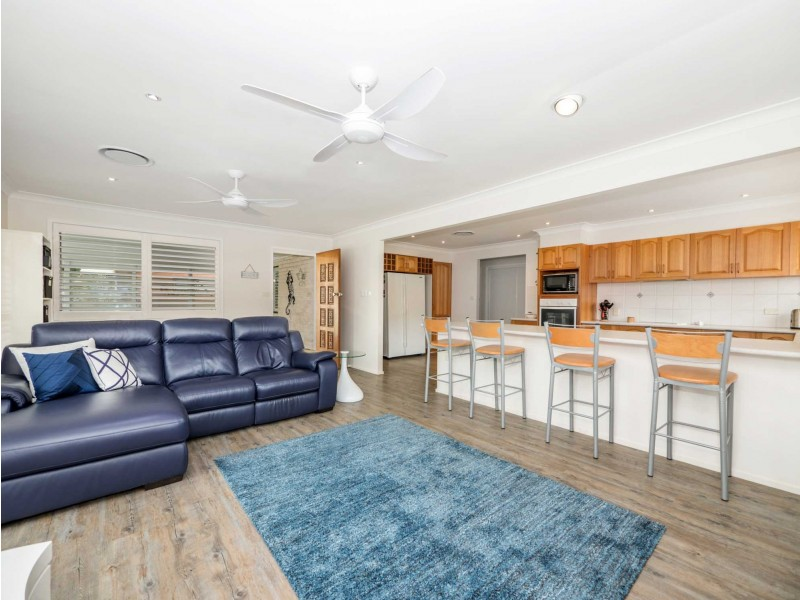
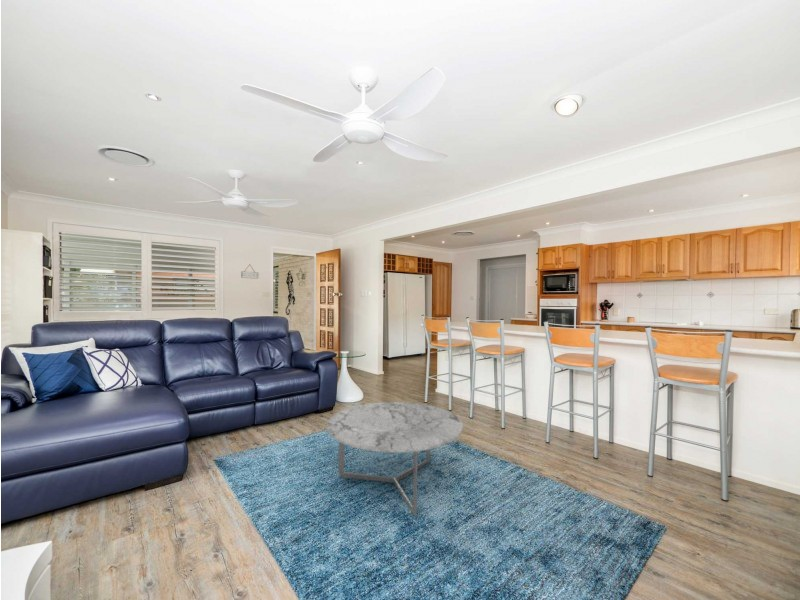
+ coffee table [326,401,464,517]
